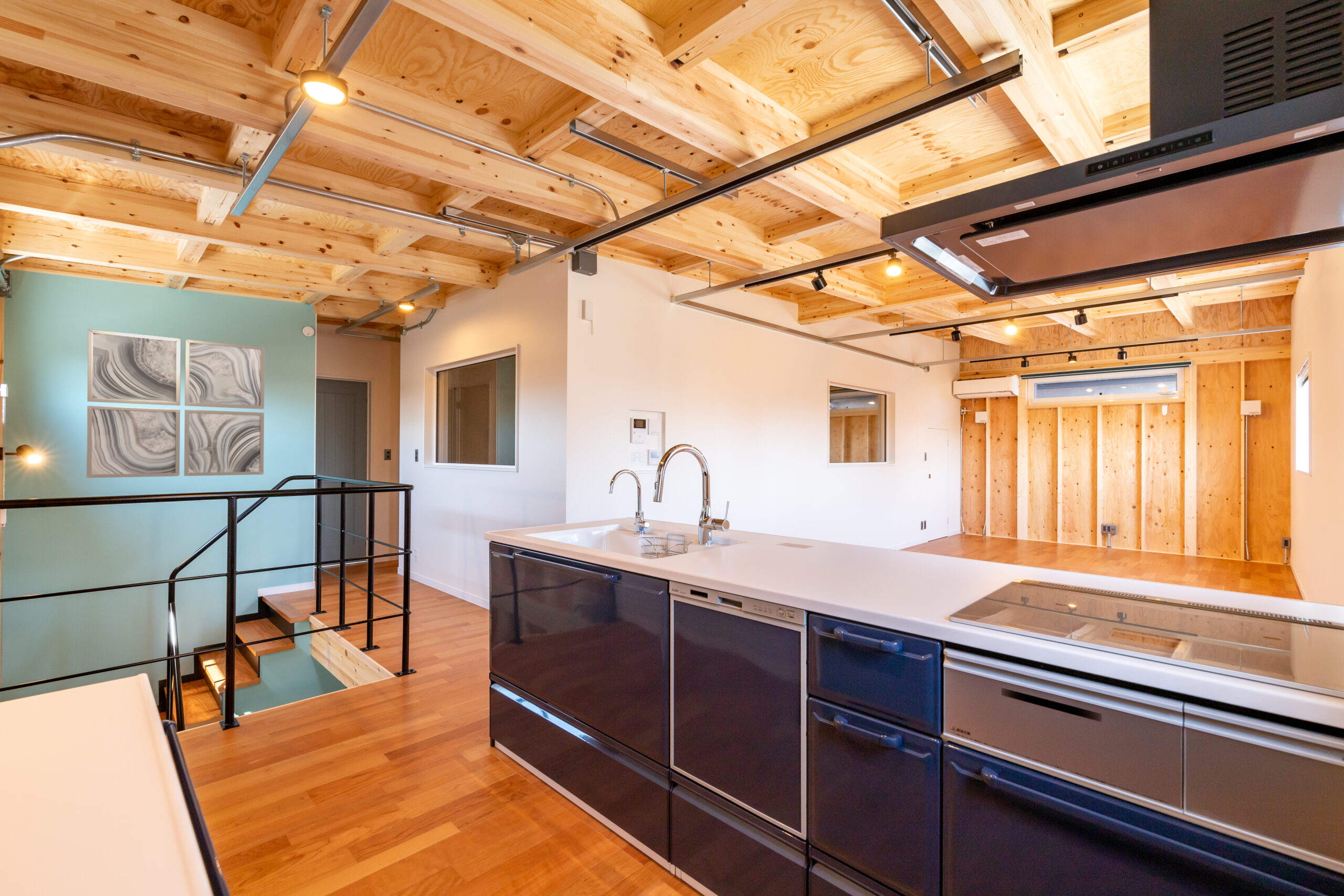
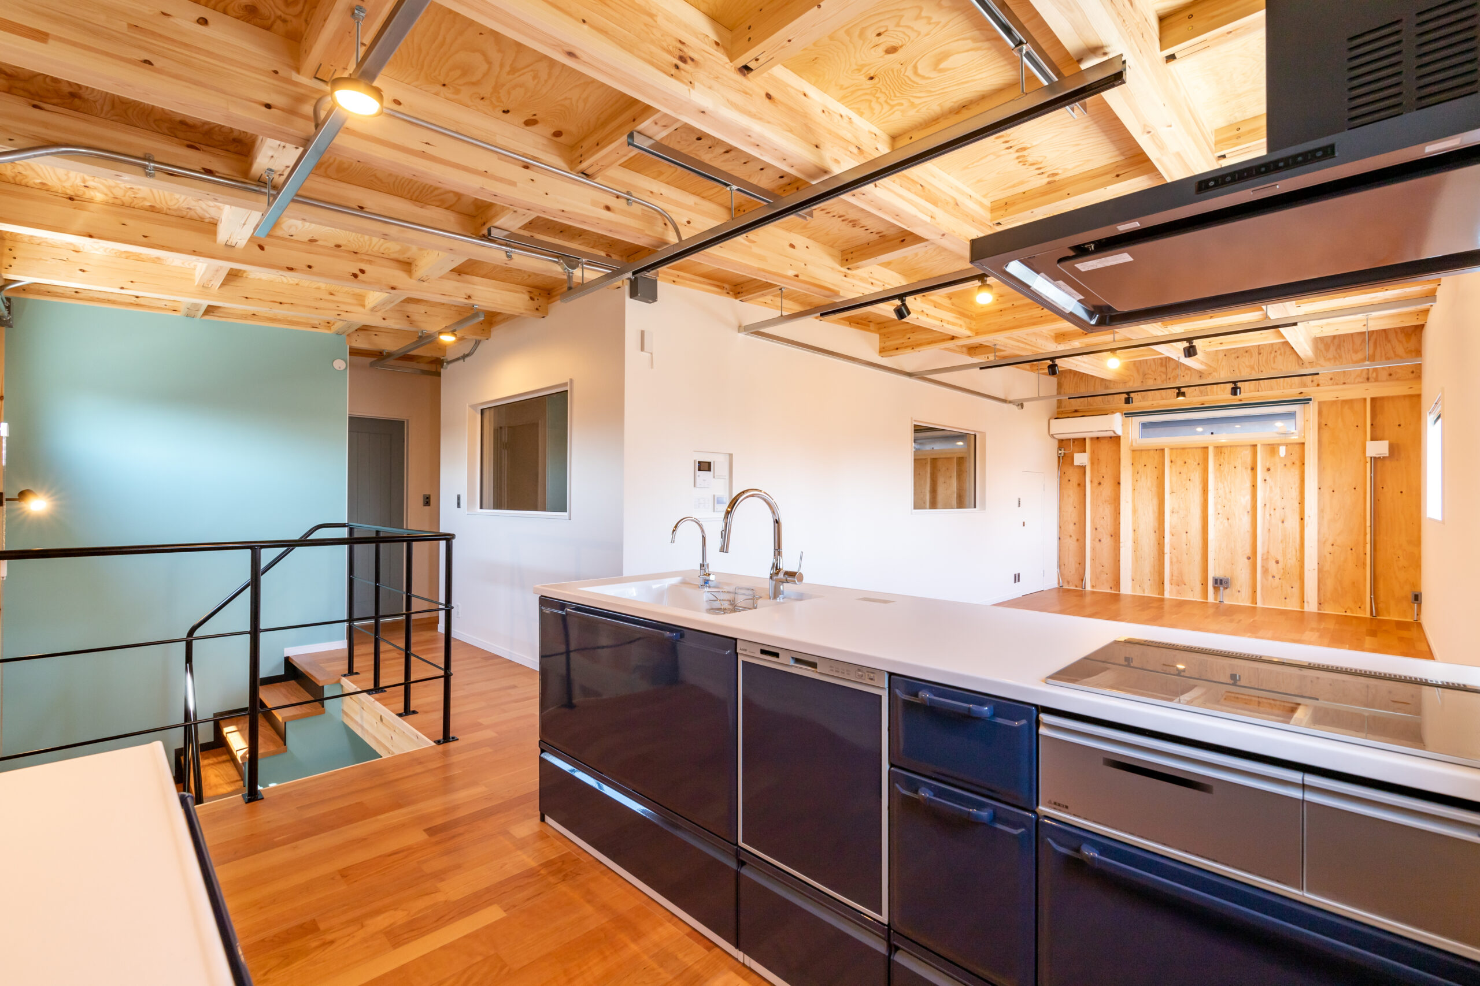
- wall art [86,329,265,479]
